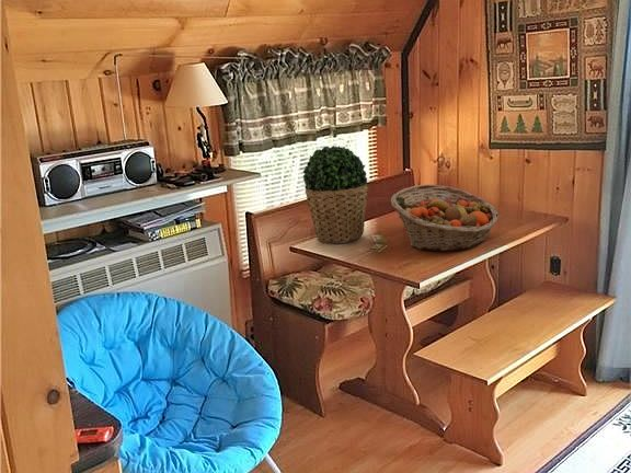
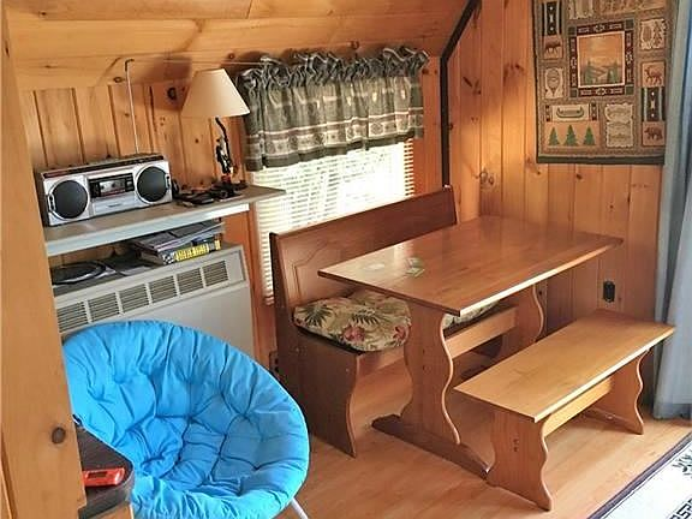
- potted plant [302,145,369,244]
- fruit basket [390,184,500,252]
